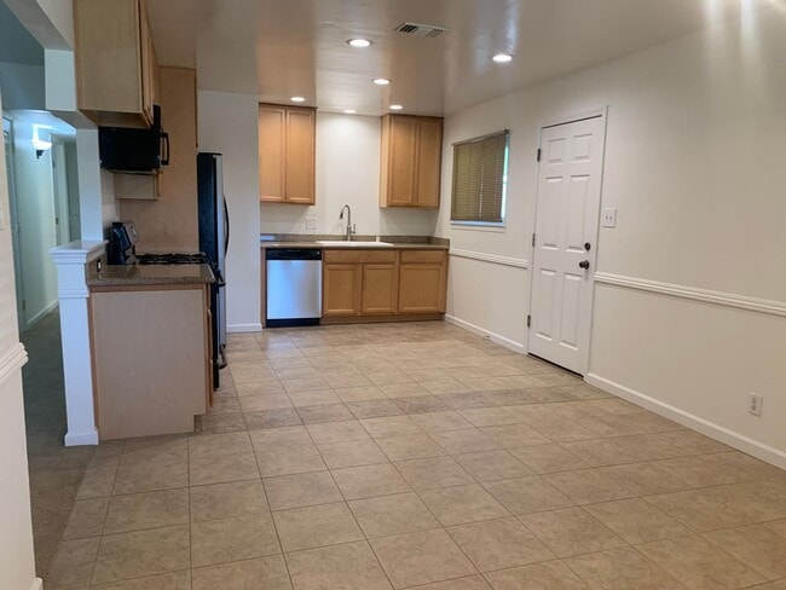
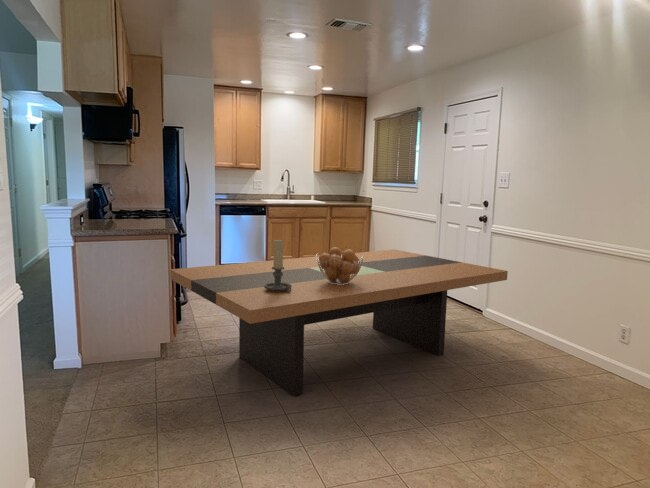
+ fruit basket [315,246,364,285]
+ dining table [169,248,509,397]
+ candle holder [264,238,292,292]
